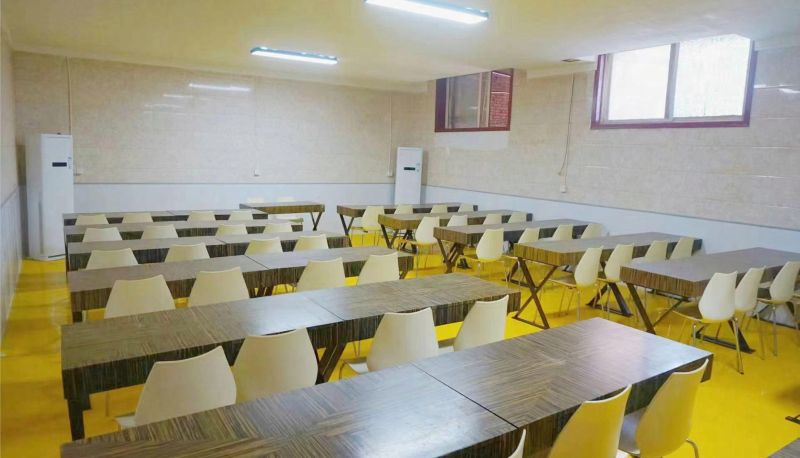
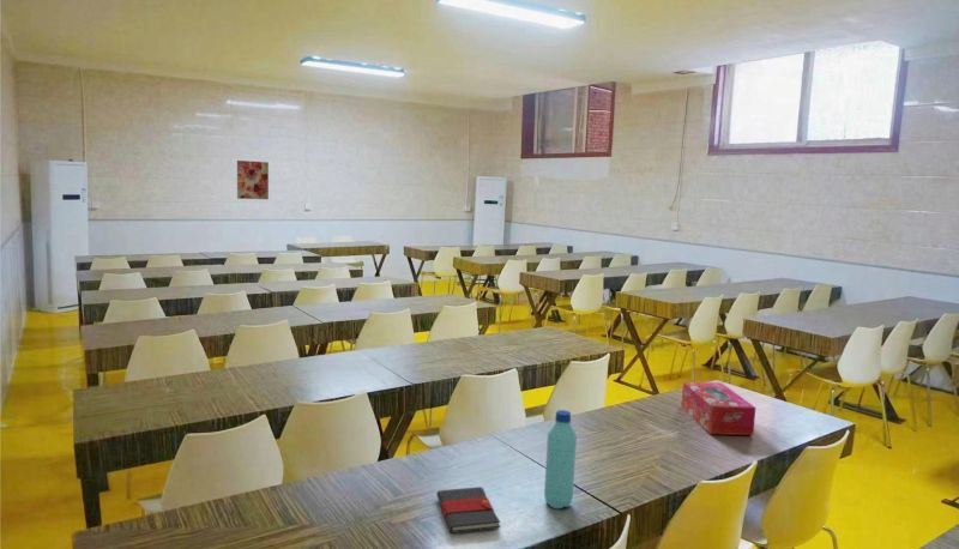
+ tissue box [680,381,756,436]
+ book [435,485,502,535]
+ water bottle [543,409,578,509]
+ wall art [236,159,270,200]
